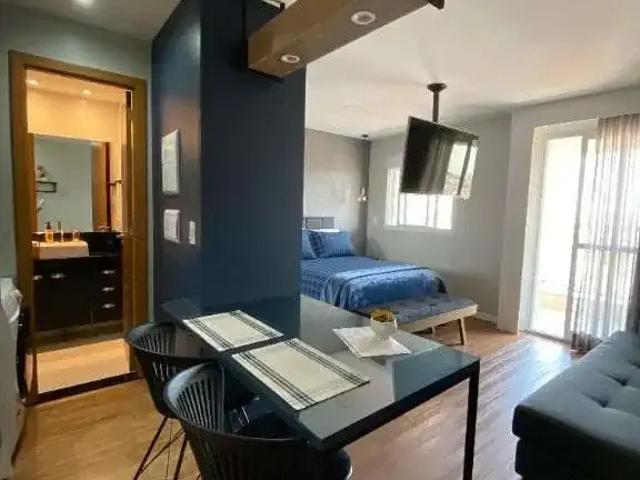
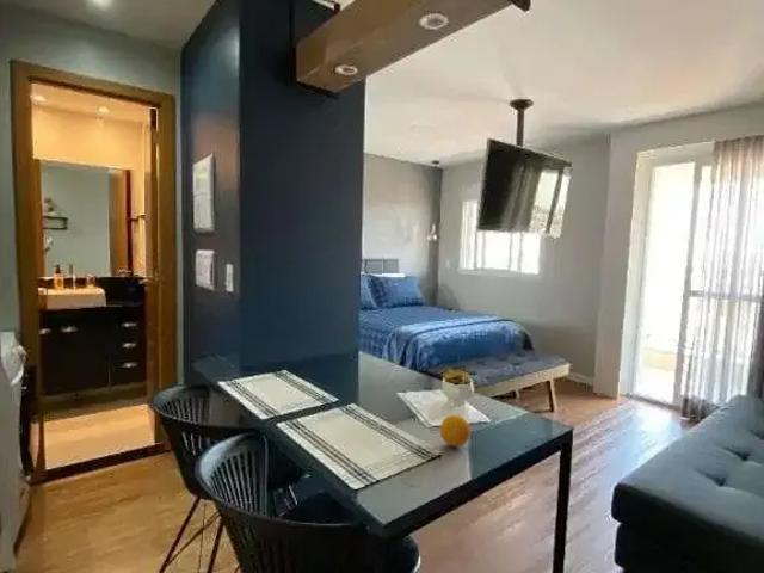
+ fruit [439,413,472,448]
